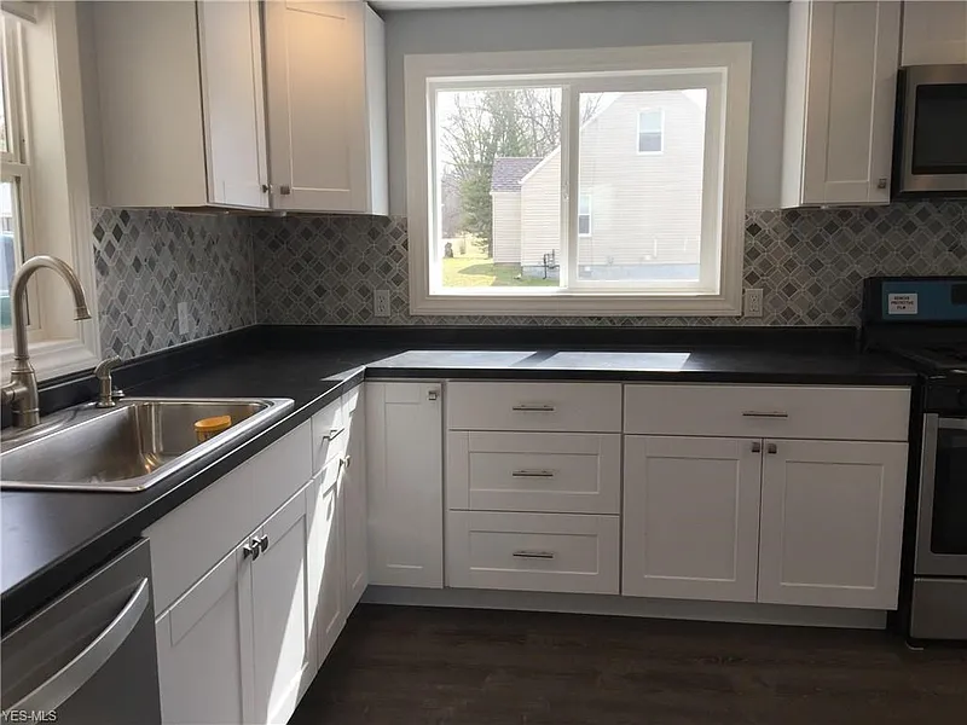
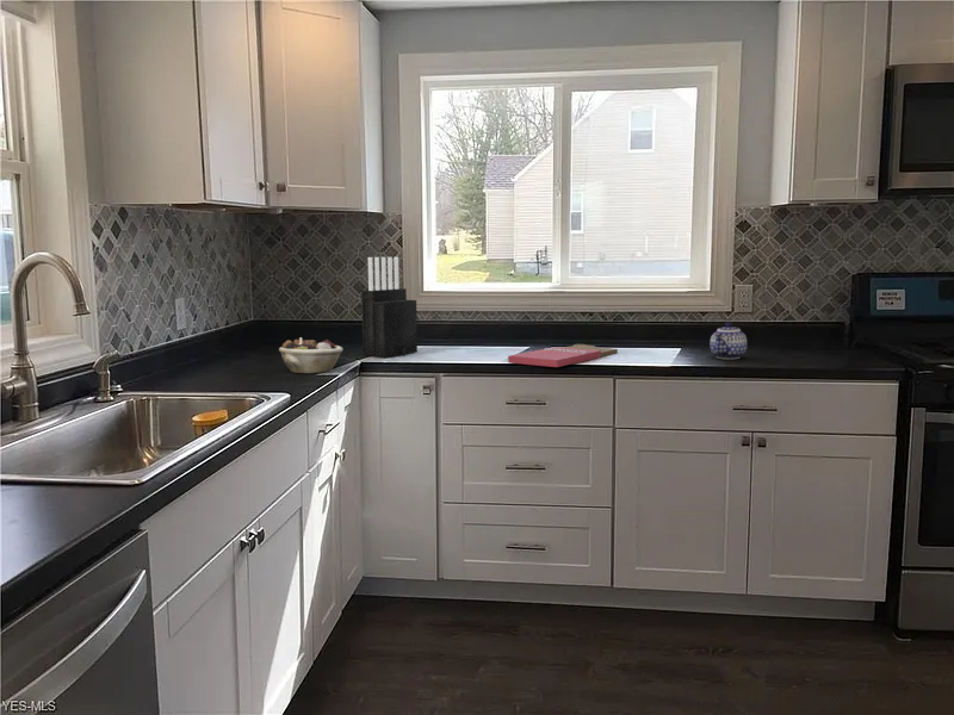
+ teapot [708,322,748,360]
+ knife block [360,256,419,359]
+ cutting board [507,343,619,368]
+ succulent planter [278,336,343,374]
